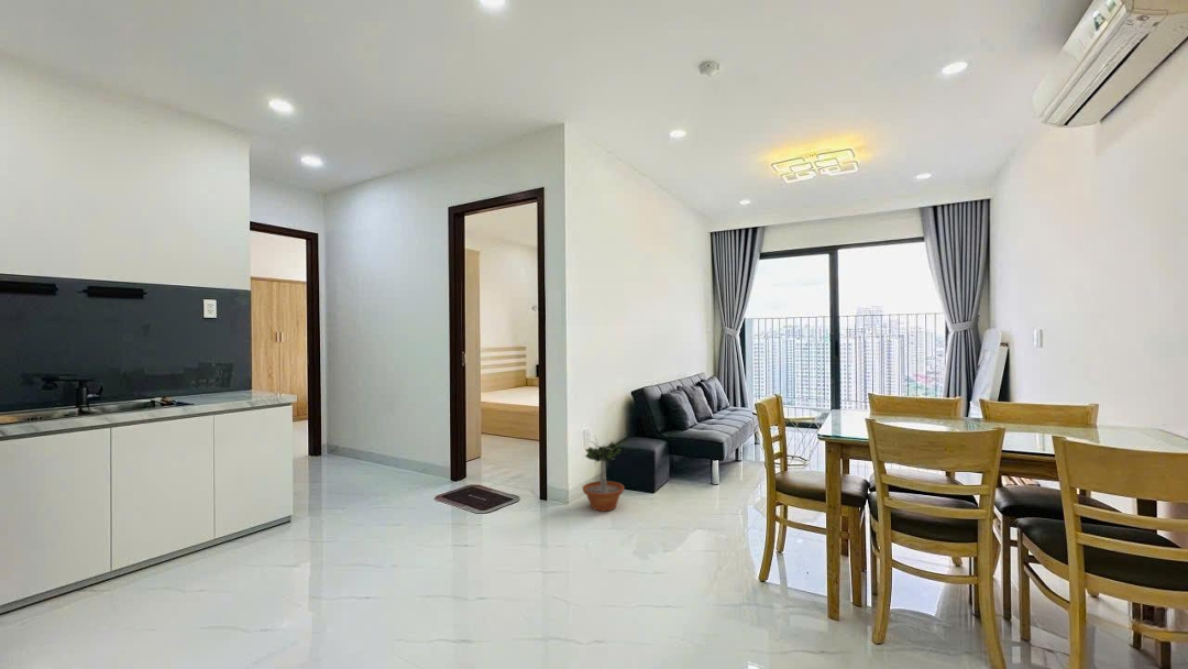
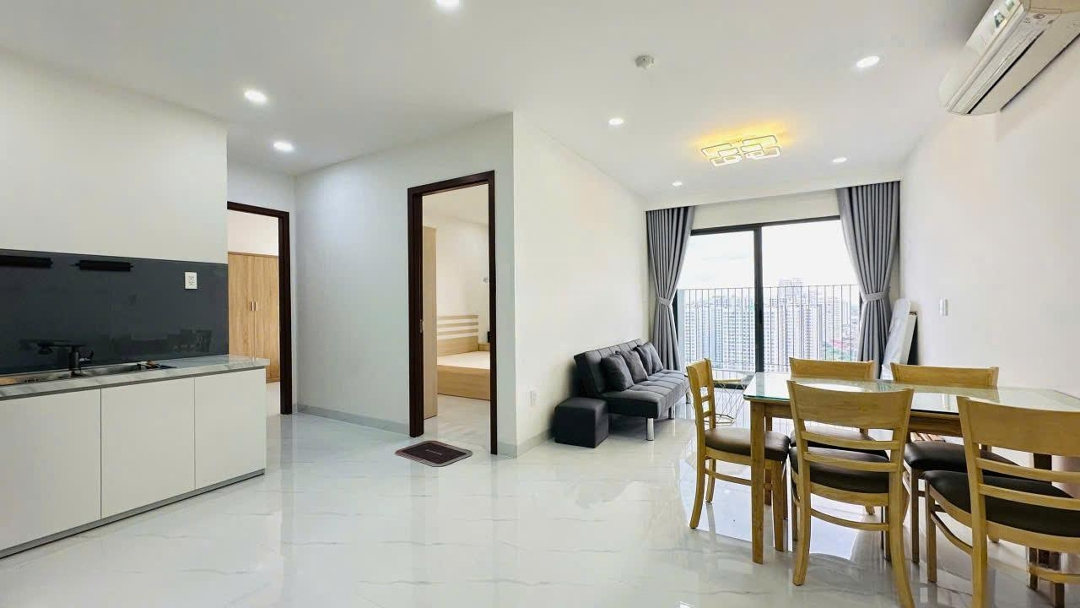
- potted tree [581,436,625,512]
